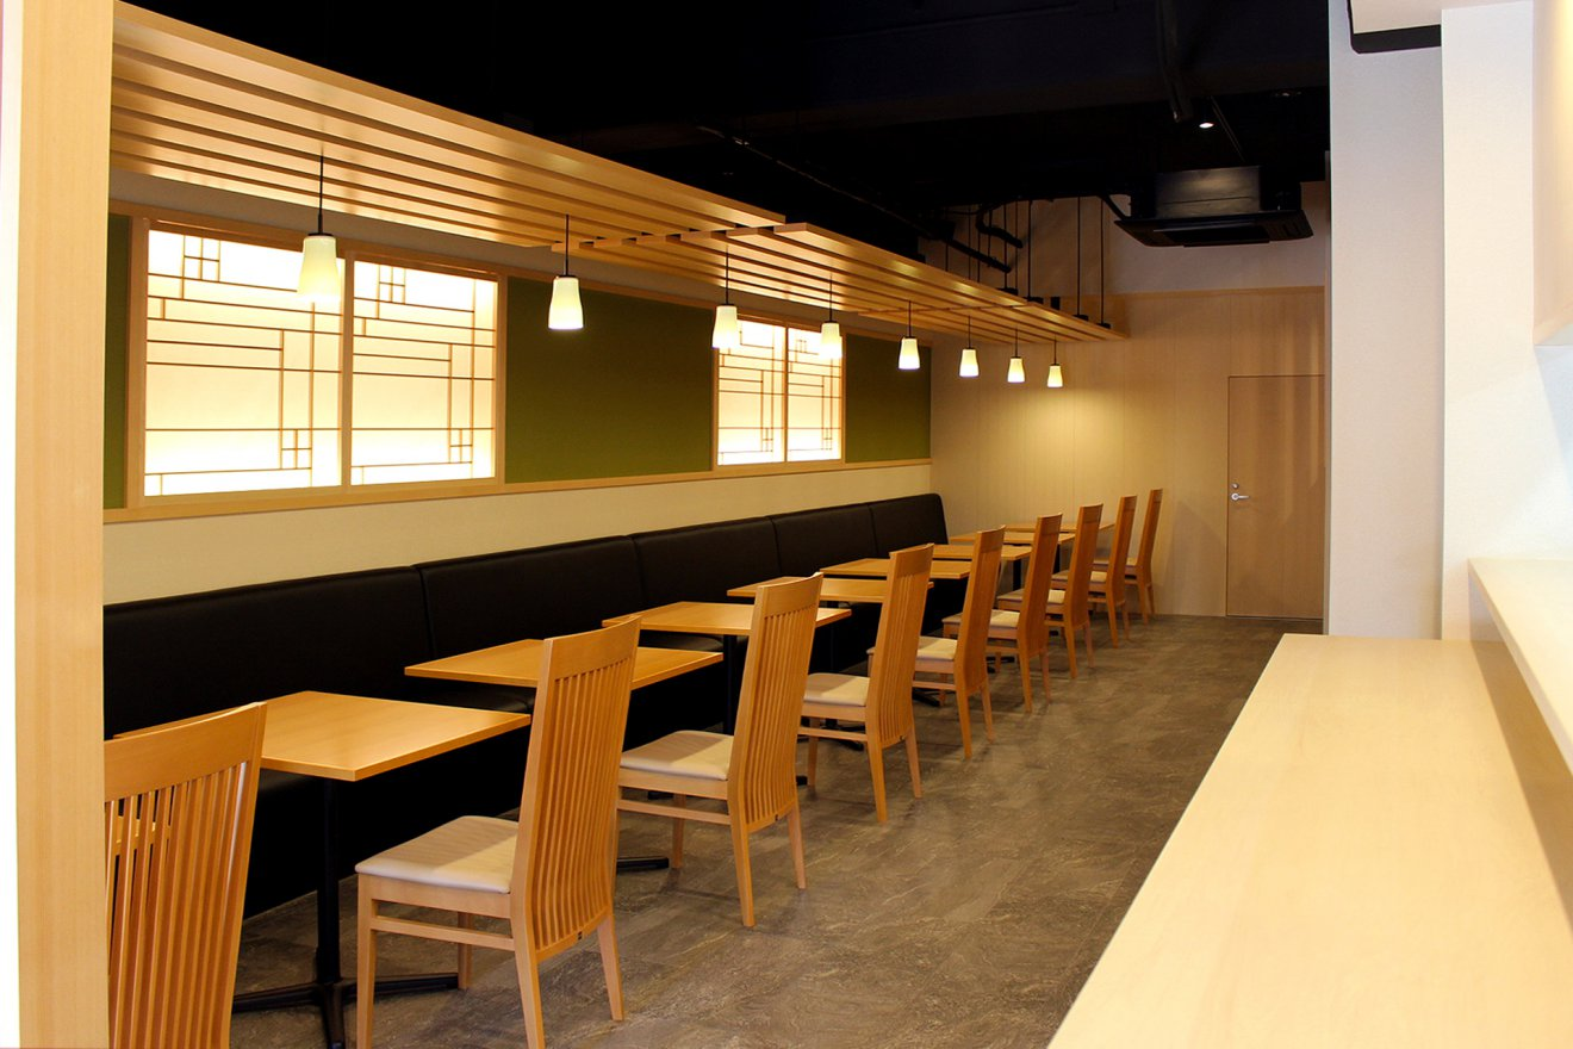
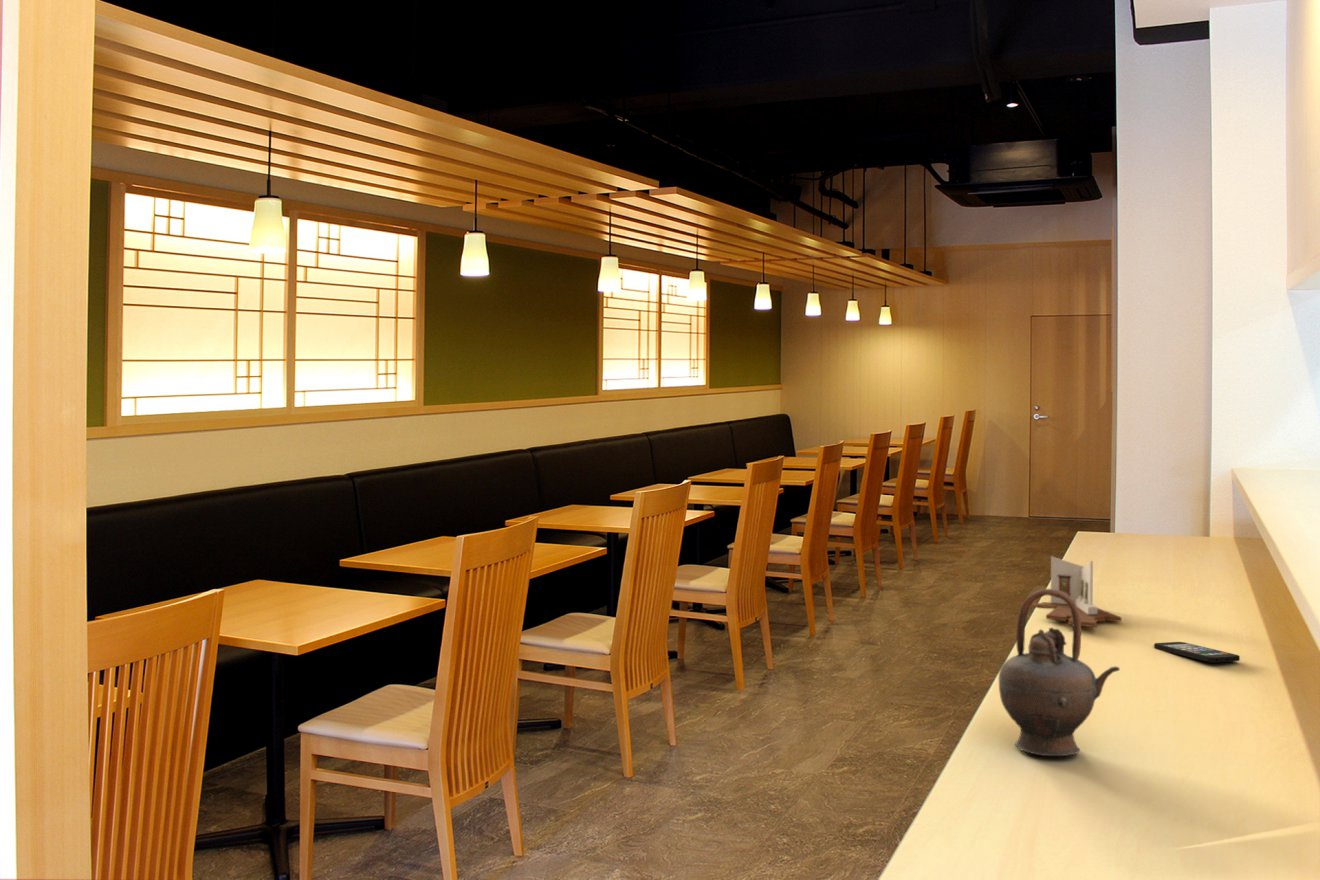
+ smartphone [1153,641,1241,663]
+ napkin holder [1030,555,1123,628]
+ teapot [998,588,1121,757]
